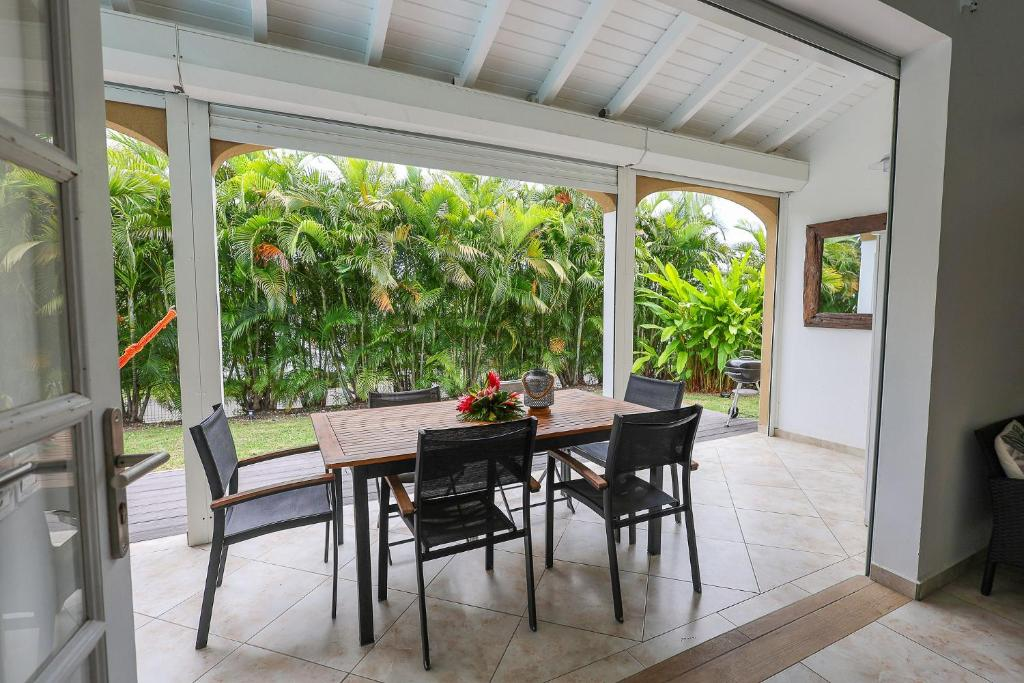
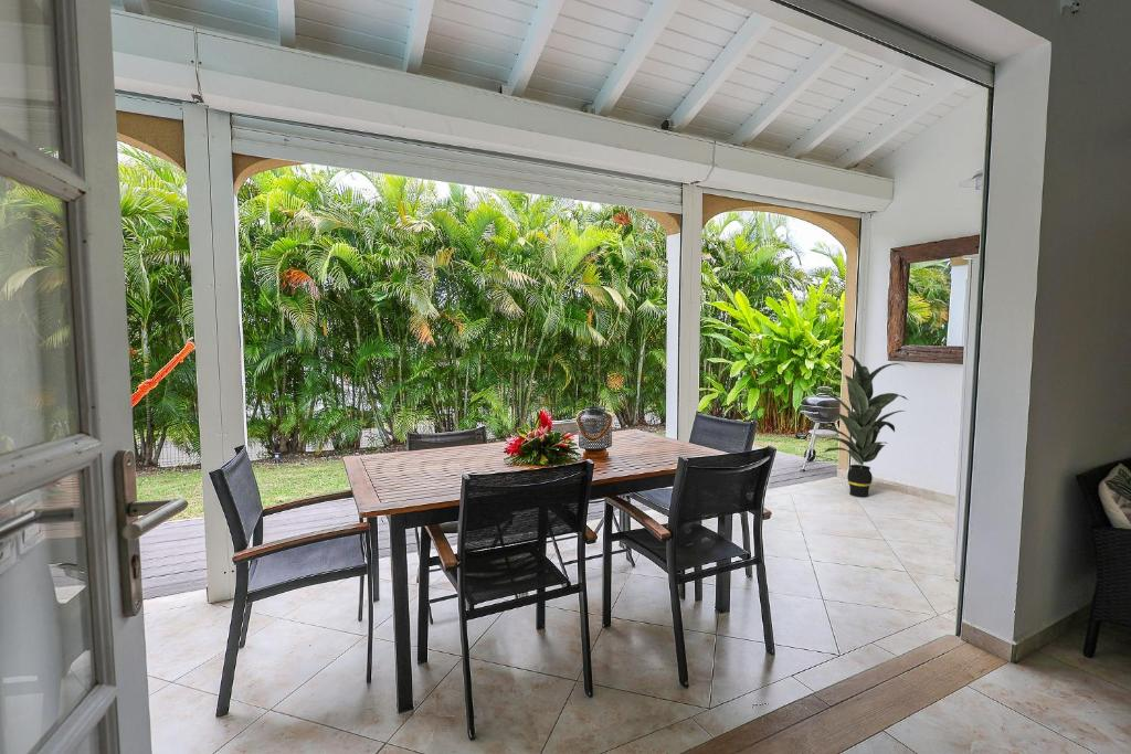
+ indoor plant [806,353,909,498]
